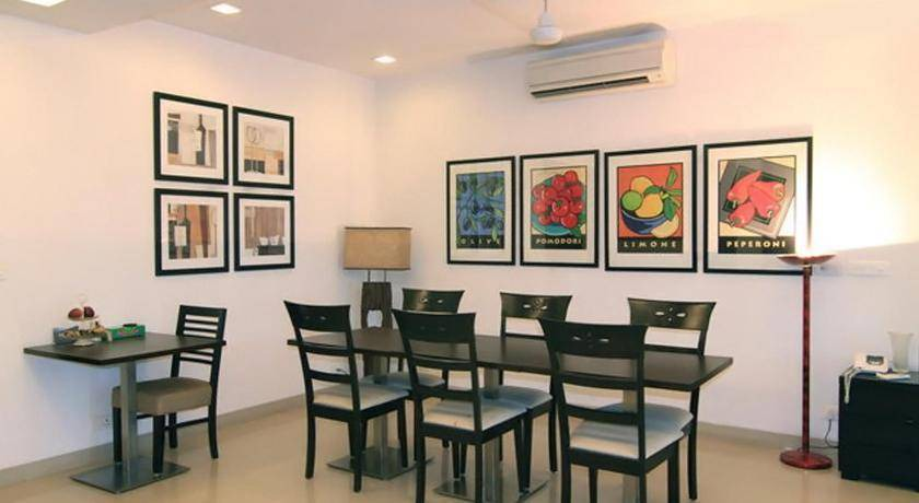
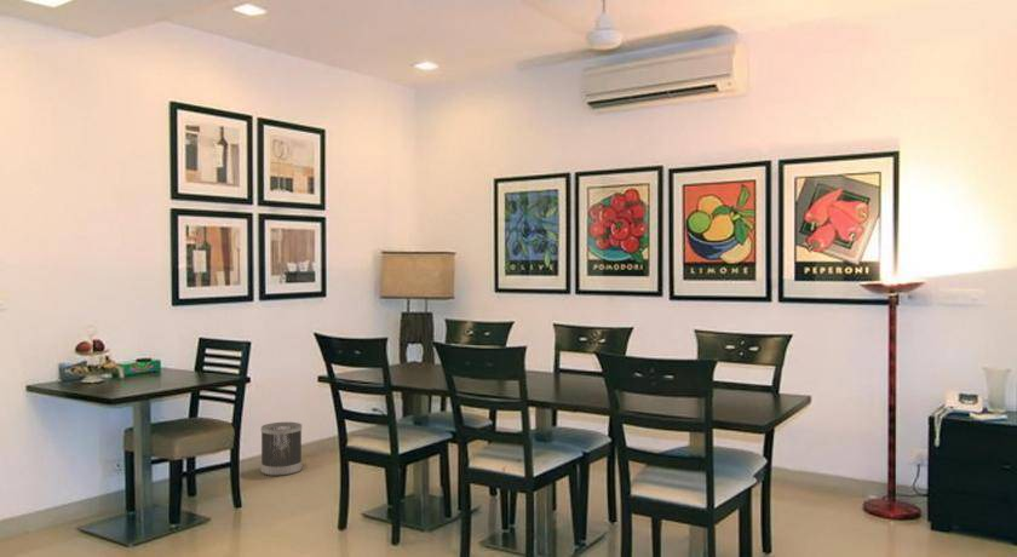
+ wastebasket [260,421,303,477]
